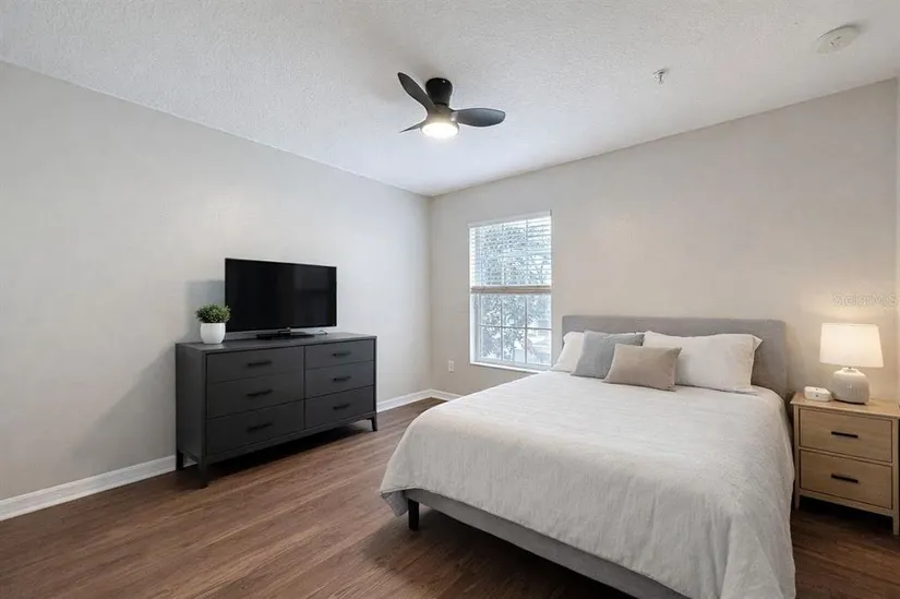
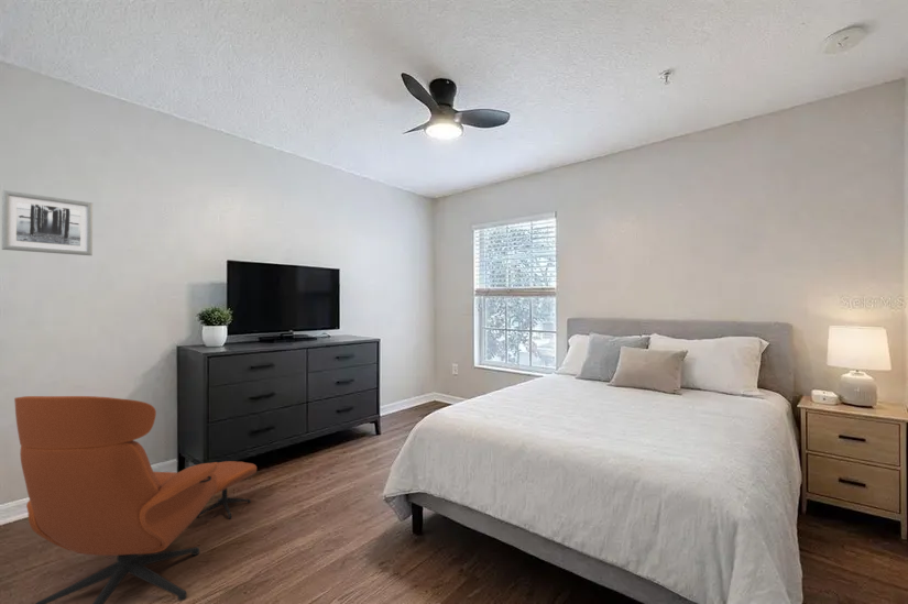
+ armchair [13,395,258,604]
+ wall art [1,189,94,256]
